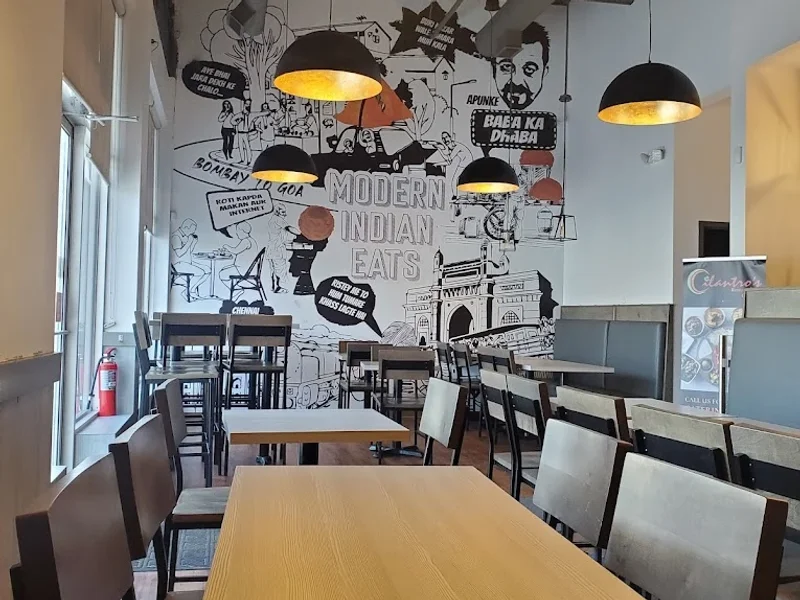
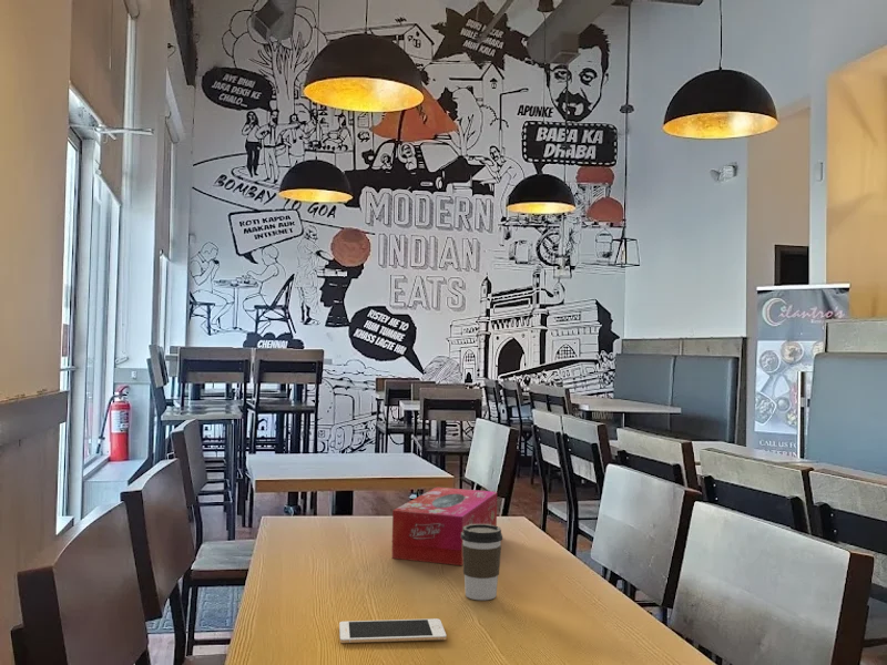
+ cell phone [338,617,447,644]
+ coffee cup [461,524,503,601]
+ tissue box [390,487,498,566]
